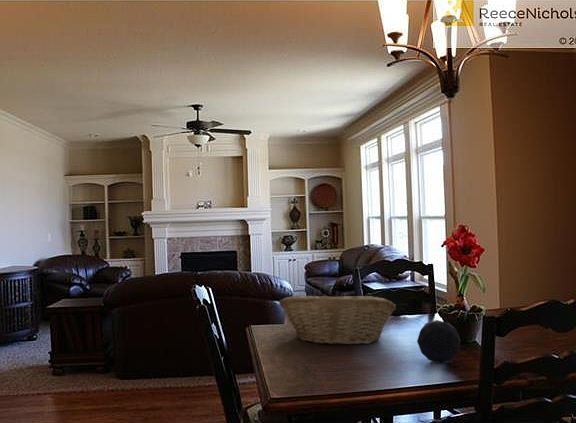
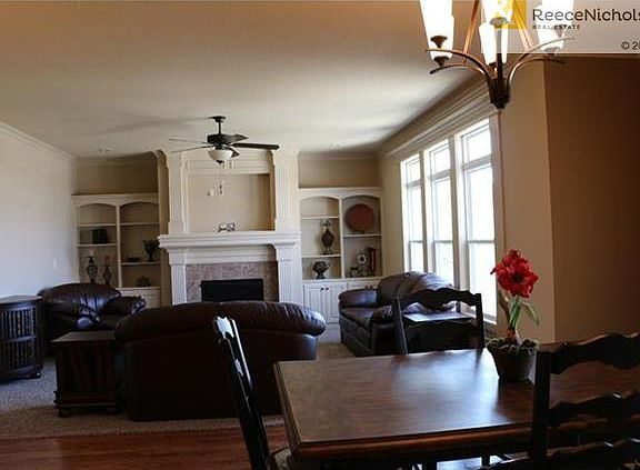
- decorative orb [416,319,462,364]
- fruit basket [278,293,397,346]
